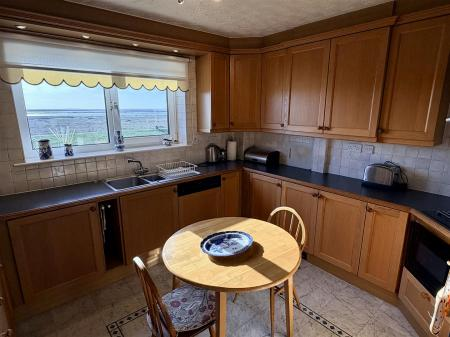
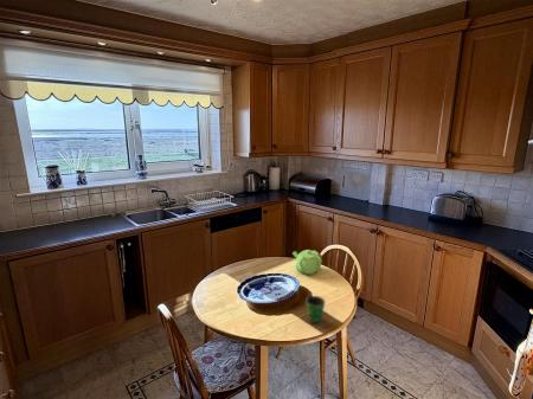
+ teapot [291,249,323,276]
+ cup [304,295,327,324]
